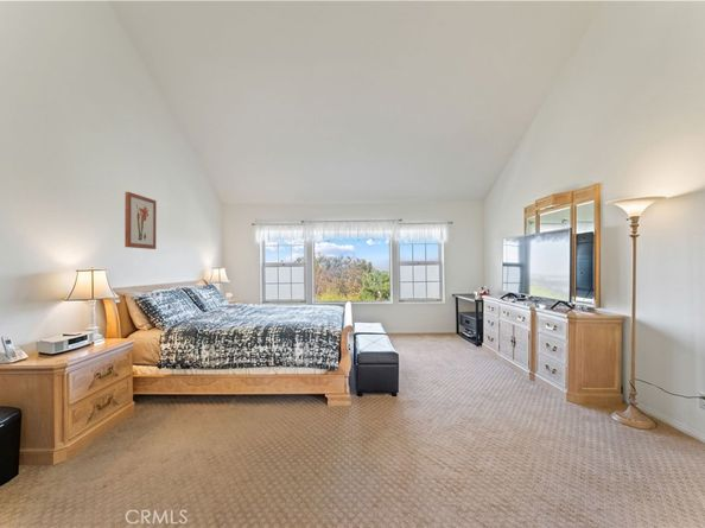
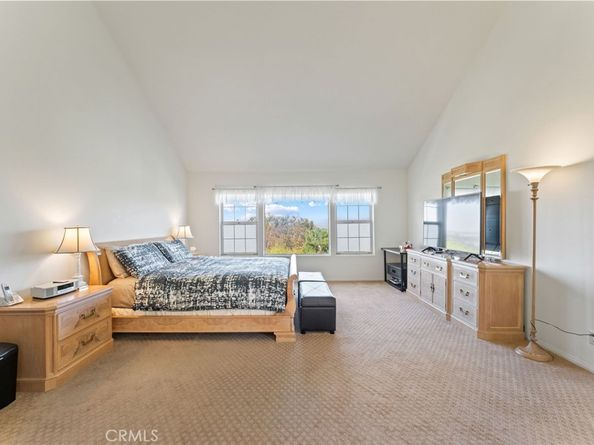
- wall art [123,191,158,250]
